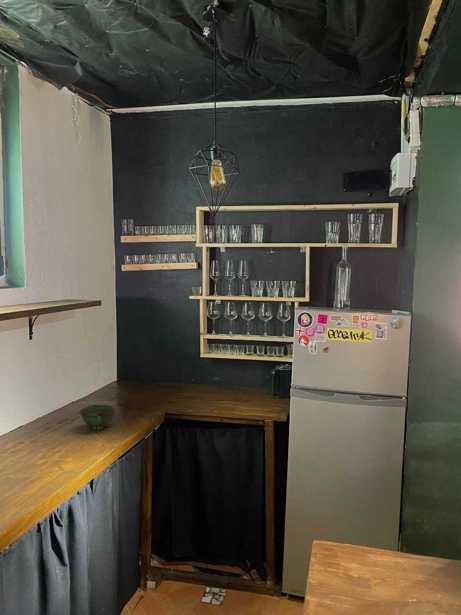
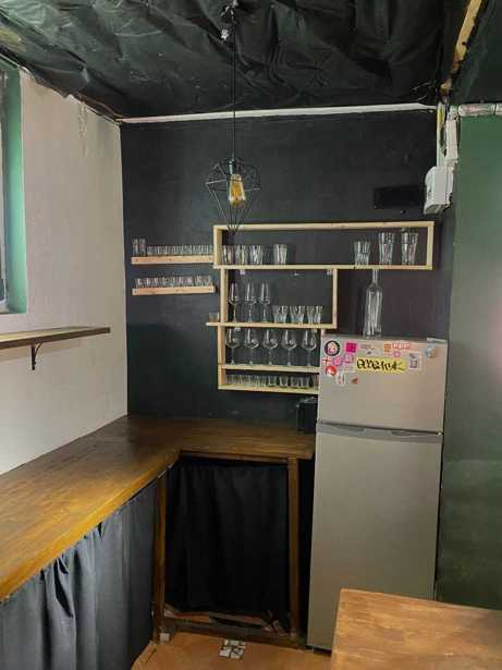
- bowl [79,404,117,430]
